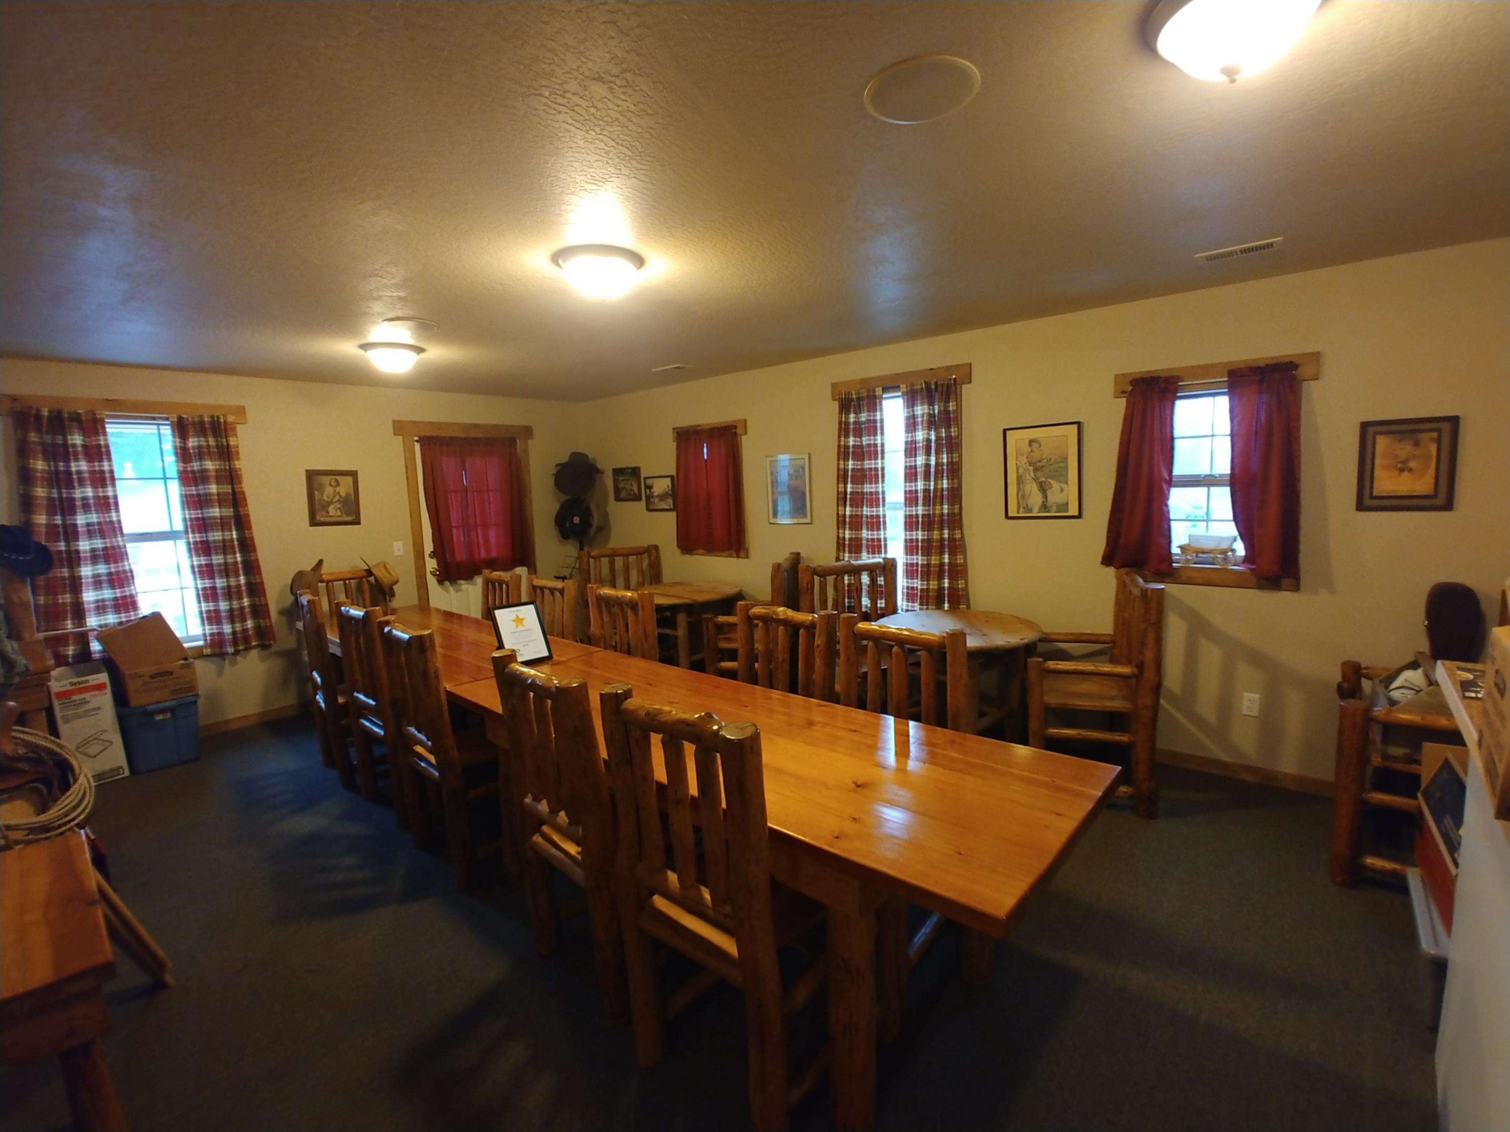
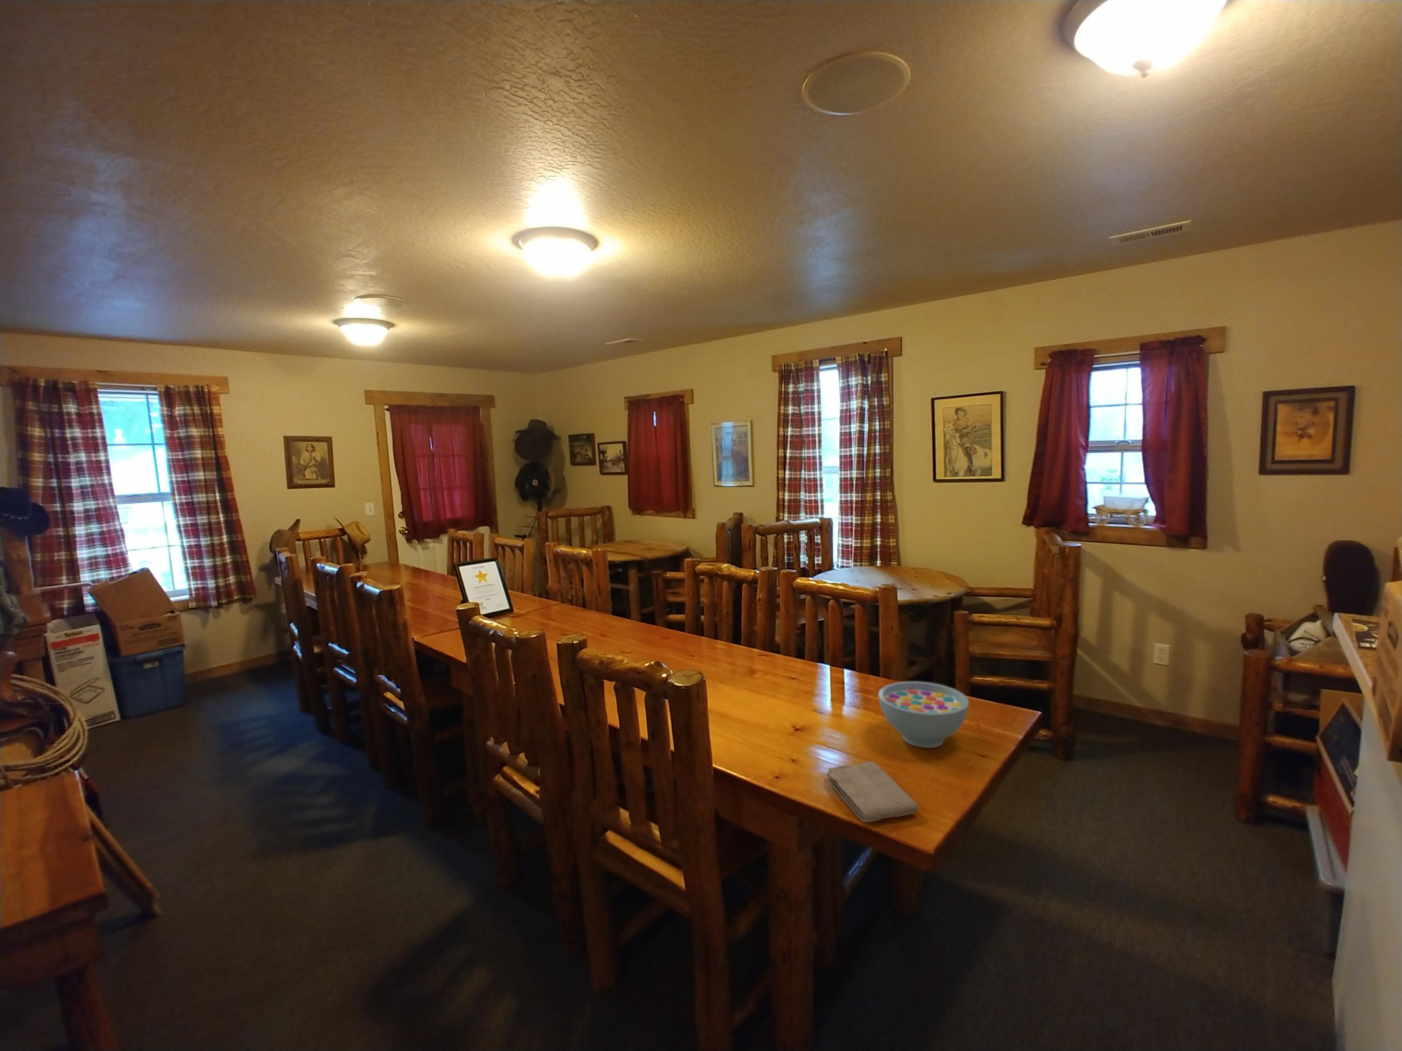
+ bowl [878,681,969,749]
+ washcloth [826,761,920,822]
